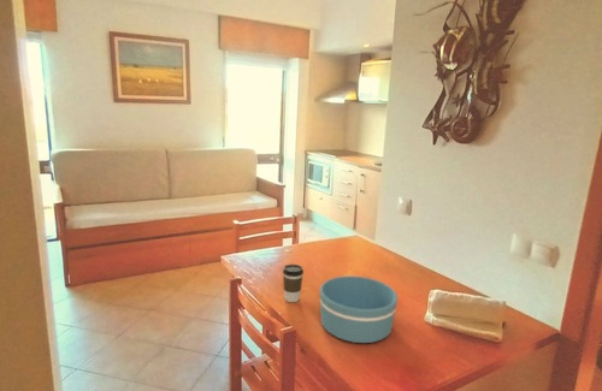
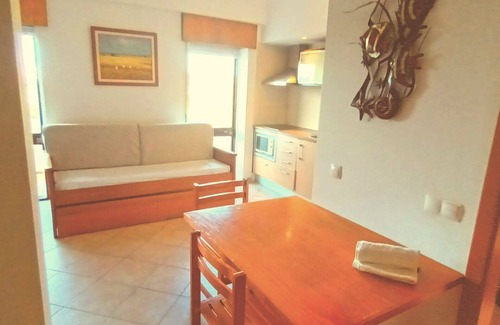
- coffee cup [282,263,305,303]
- bowl [319,274,400,344]
